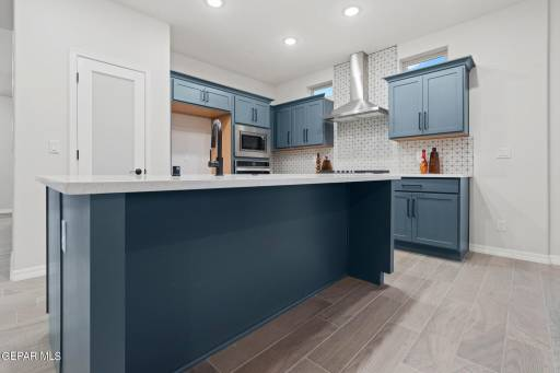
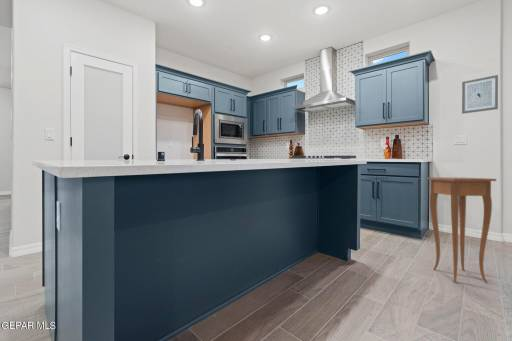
+ wall art [461,74,499,115]
+ side table [426,176,497,284]
